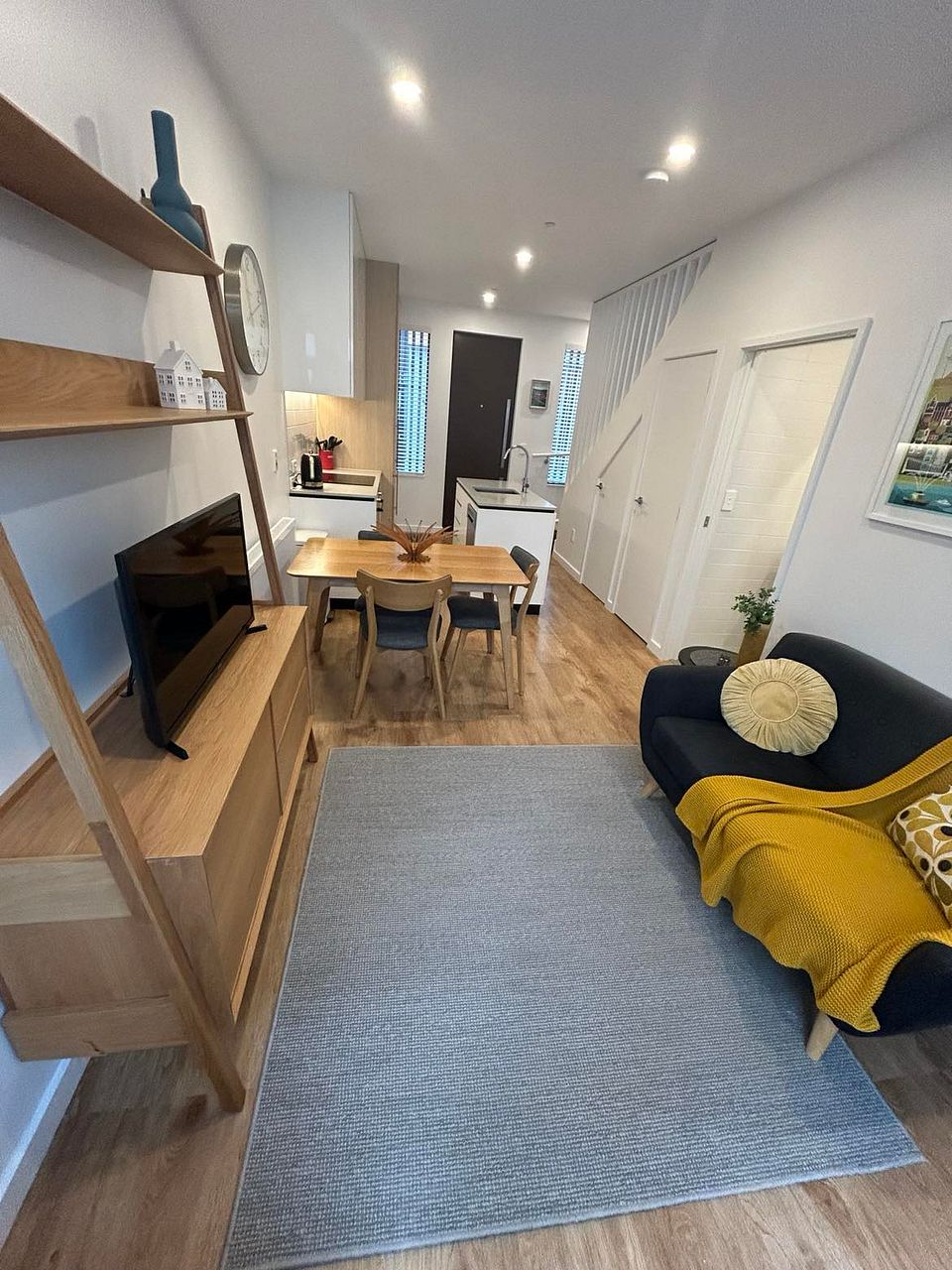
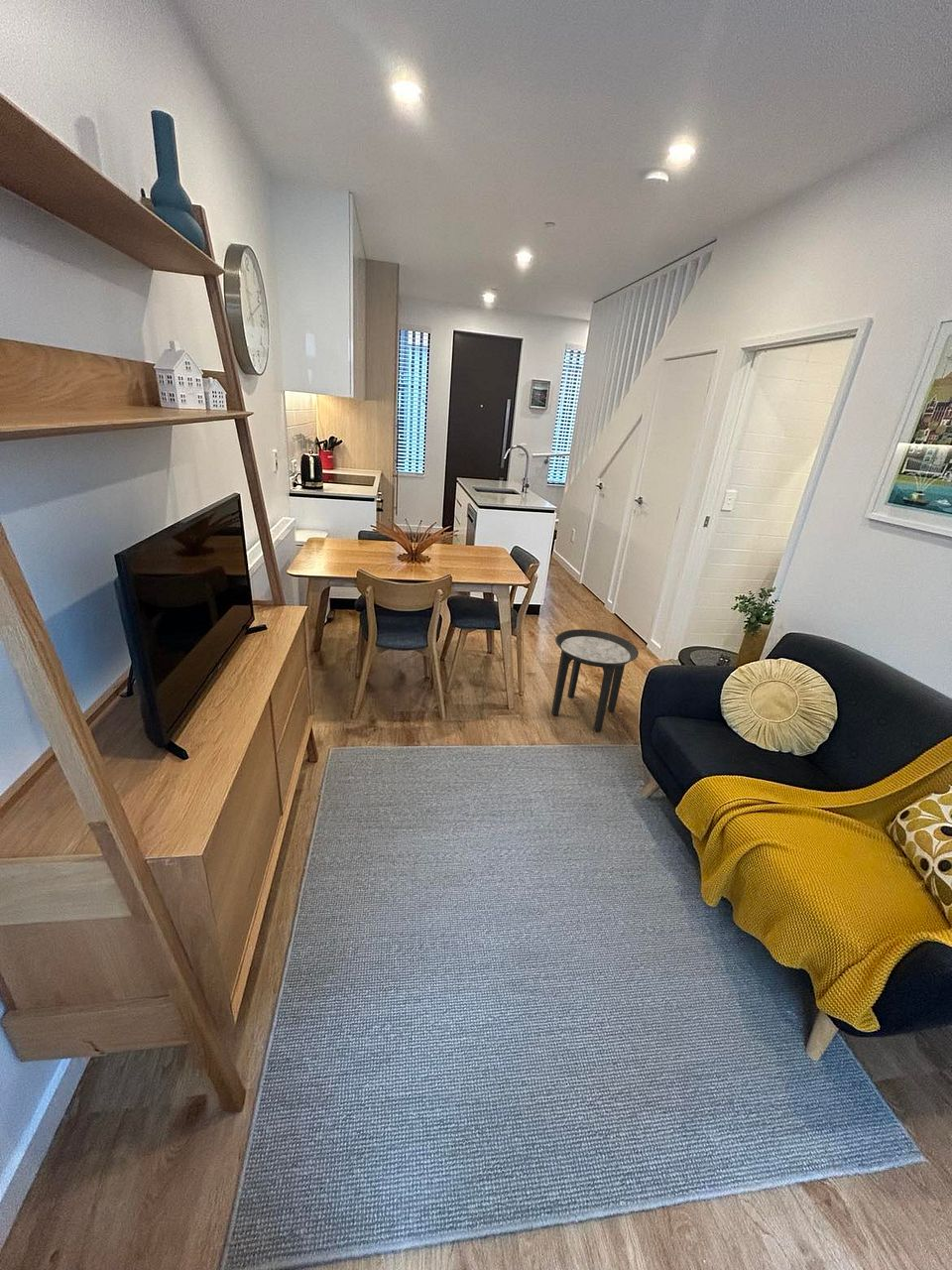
+ side table [550,628,640,732]
